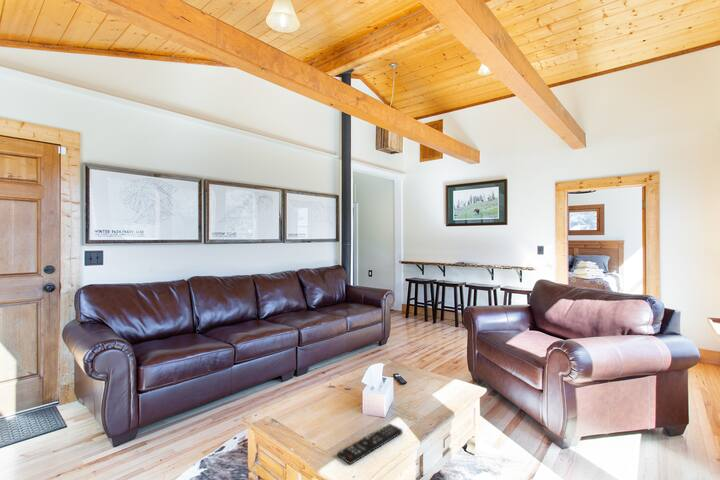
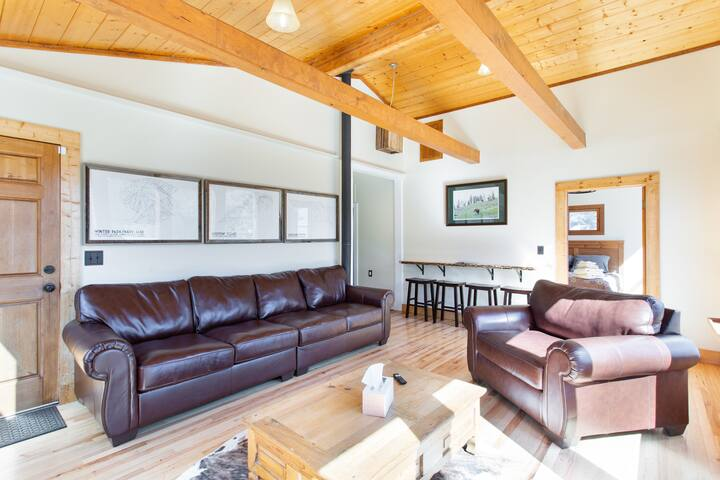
- remote control [337,422,403,466]
